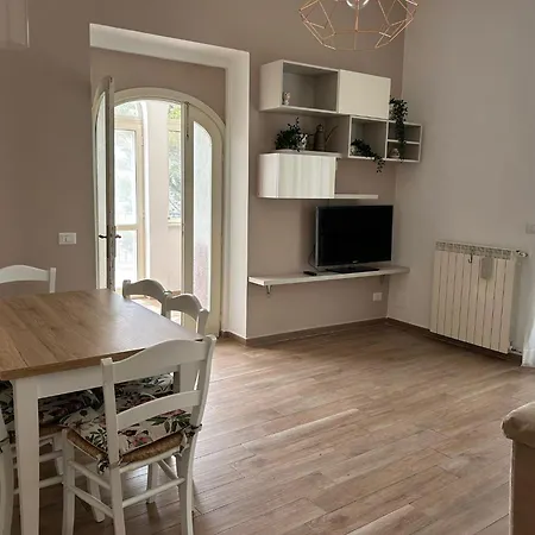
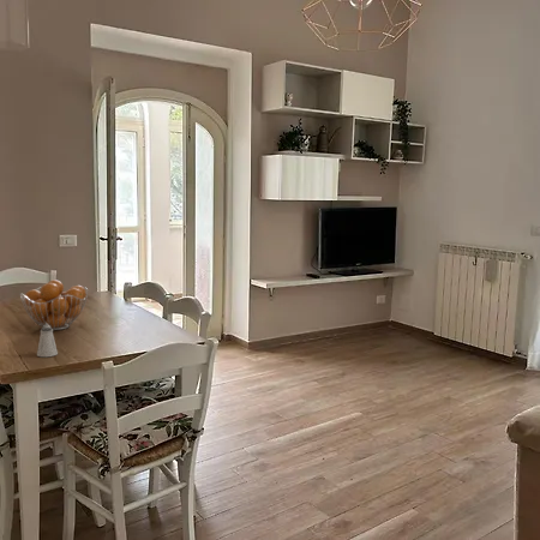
+ saltshaker [36,328,59,358]
+ fruit basket [19,278,89,331]
